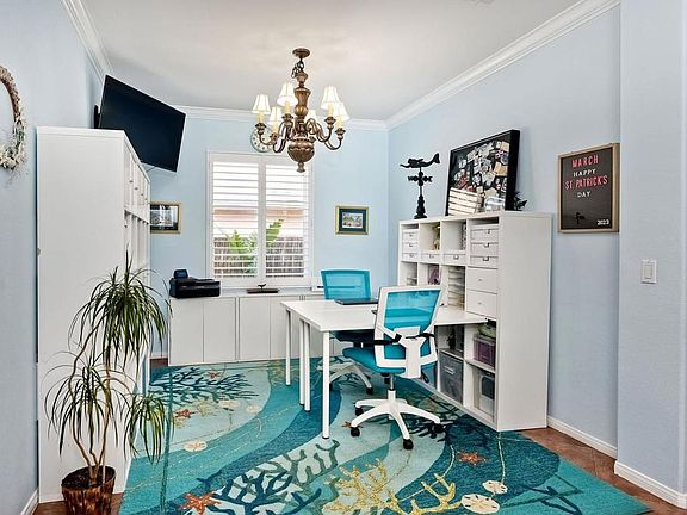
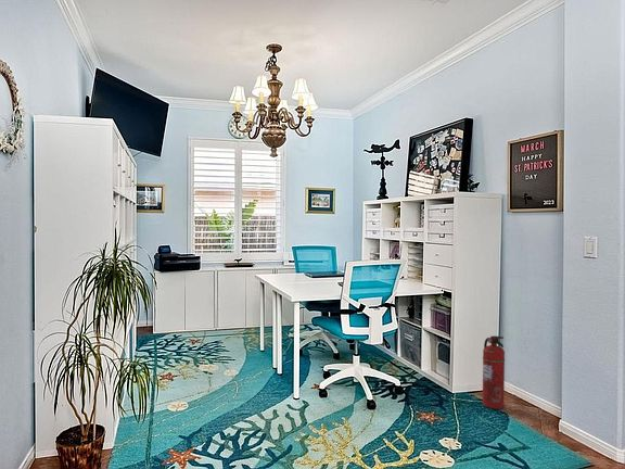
+ fire extinguisher [482,334,506,410]
